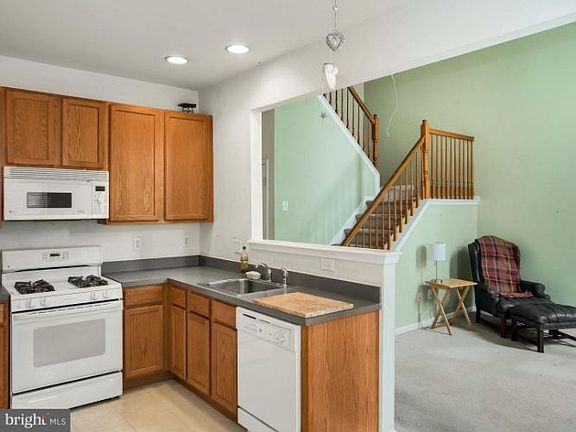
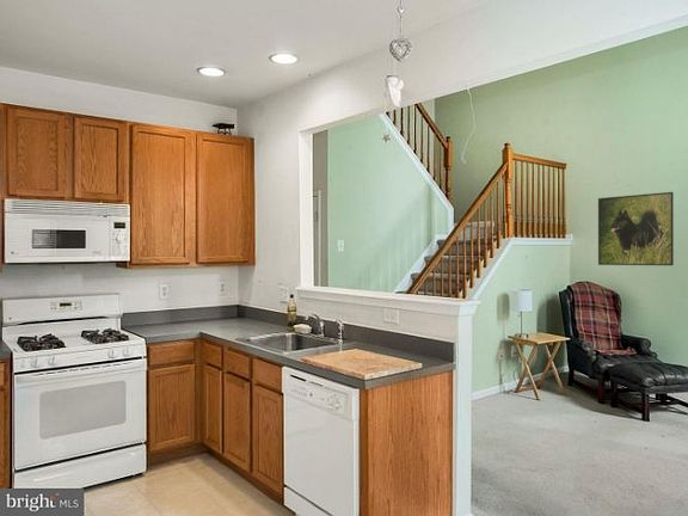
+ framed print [597,191,675,266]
